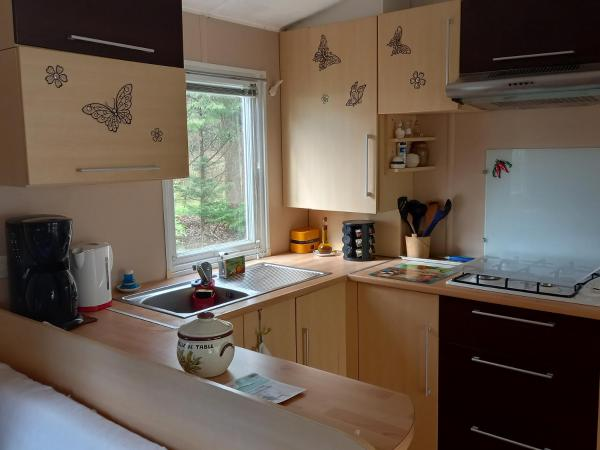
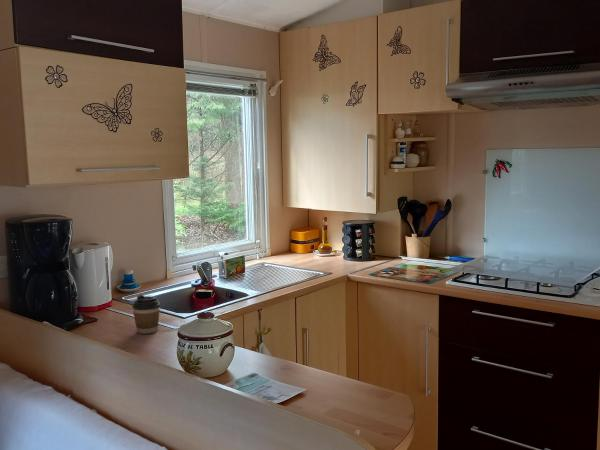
+ coffee cup [131,294,161,335]
